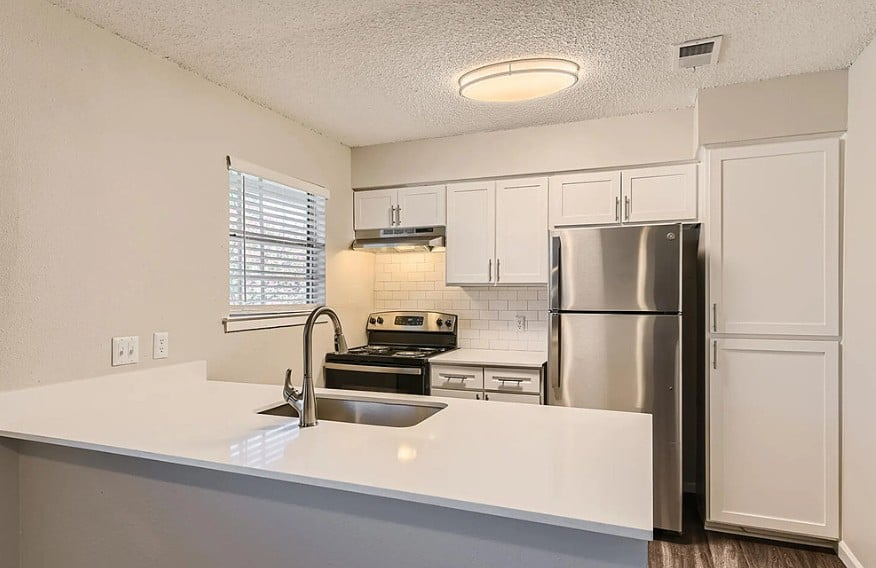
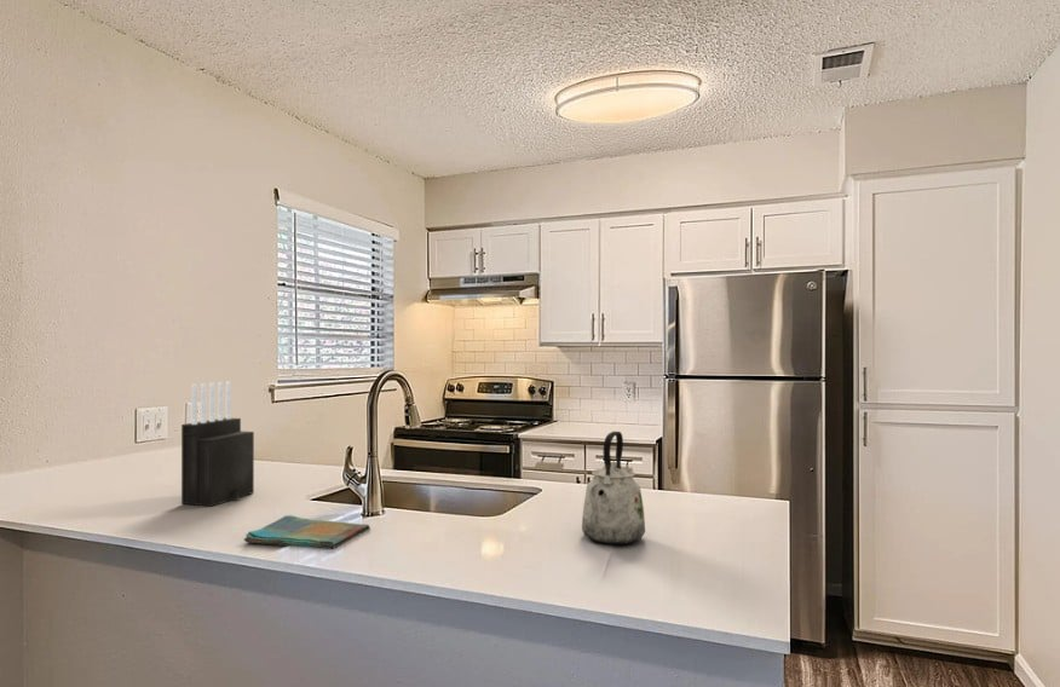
+ dish towel [242,514,371,550]
+ knife block [180,380,255,508]
+ kettle [581,431,646,545]
